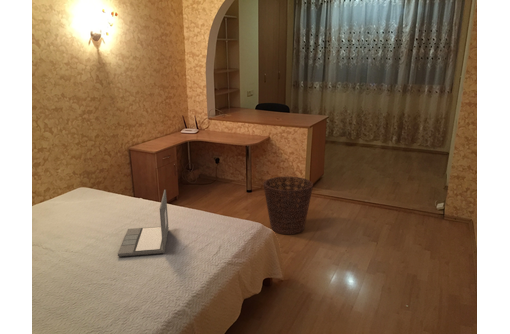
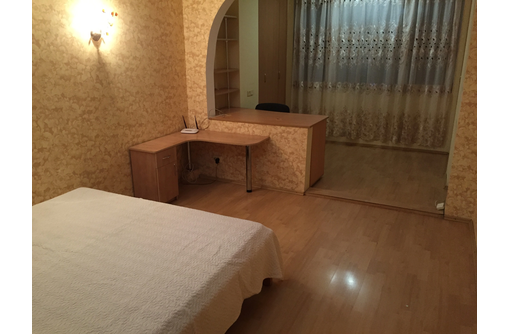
- laptop [117,189,170,258]
- basket [262,175,314,235]
